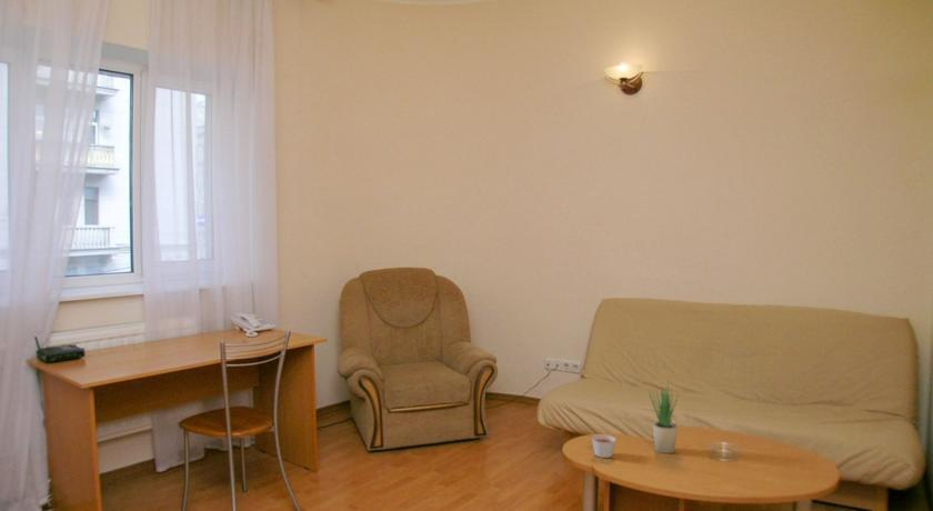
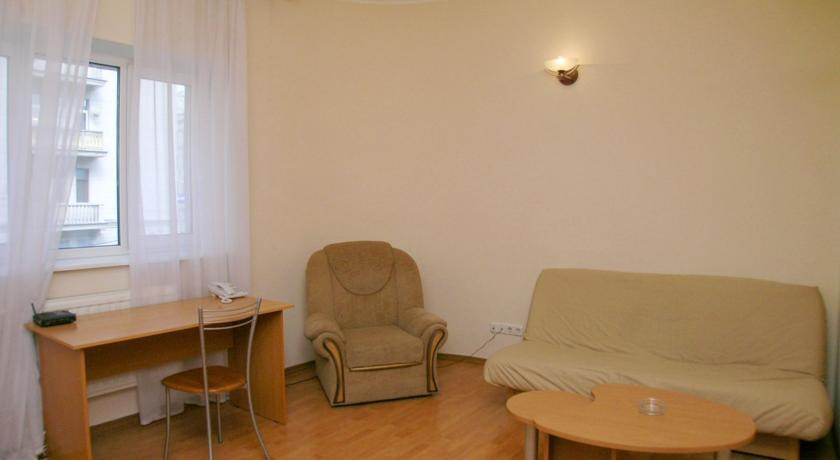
- potted plant [648,380,680,454]
- candle [591,433,616,459]
